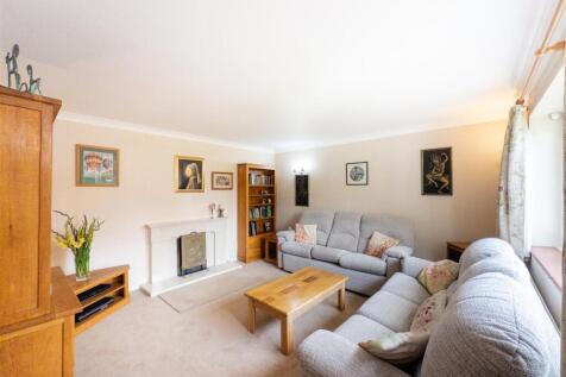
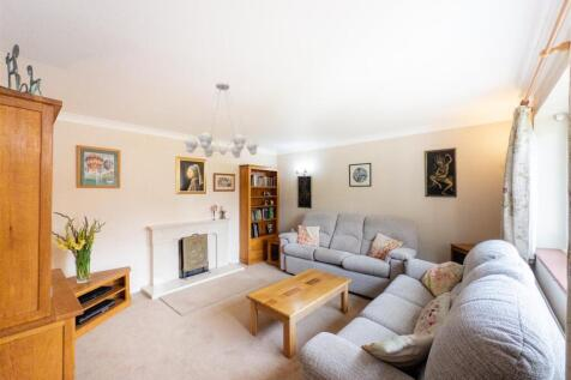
+ chandelier [185,82,258,159]
